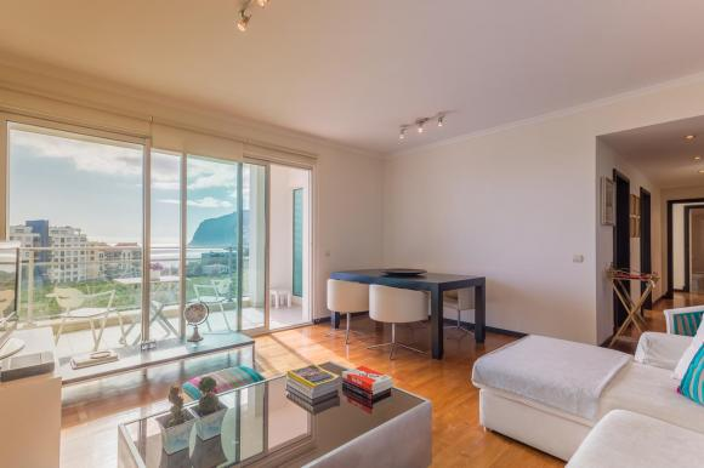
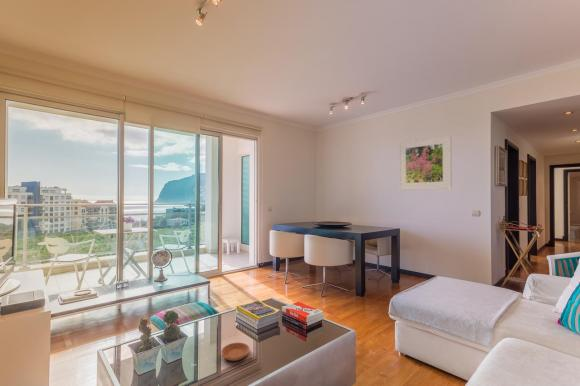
+ saucer [220,342,250,362]
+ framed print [398,134,453,191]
